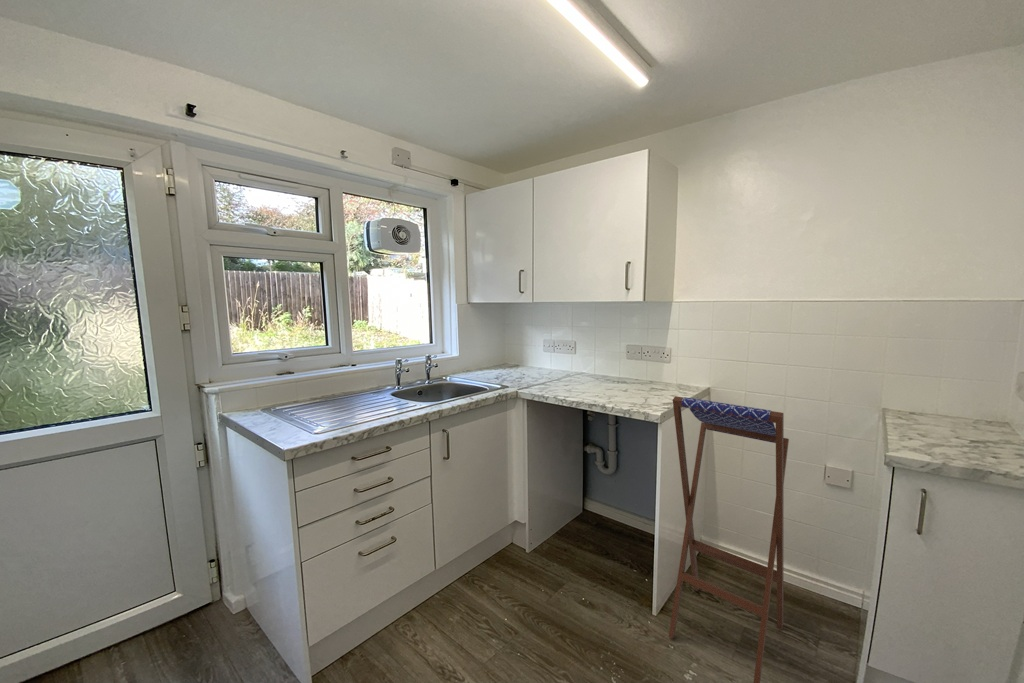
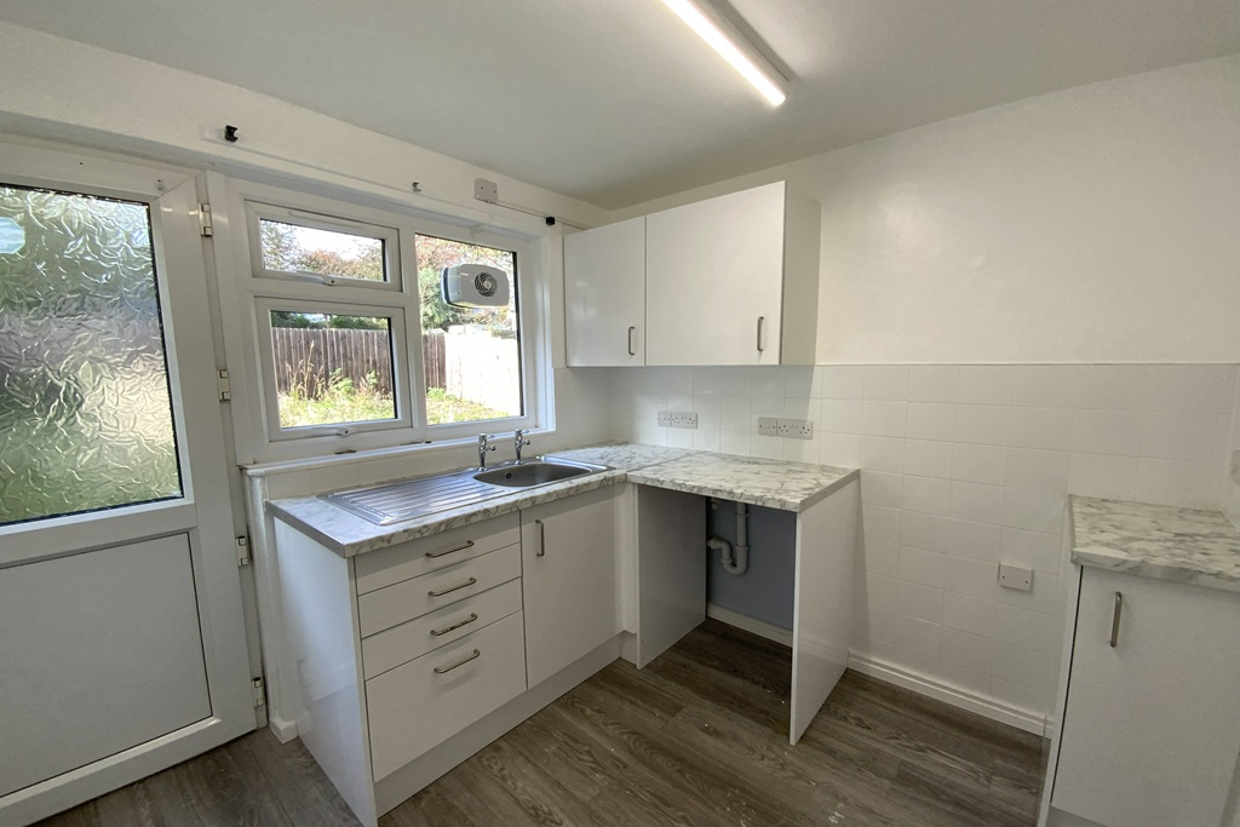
- stool [668,395,790,683]
